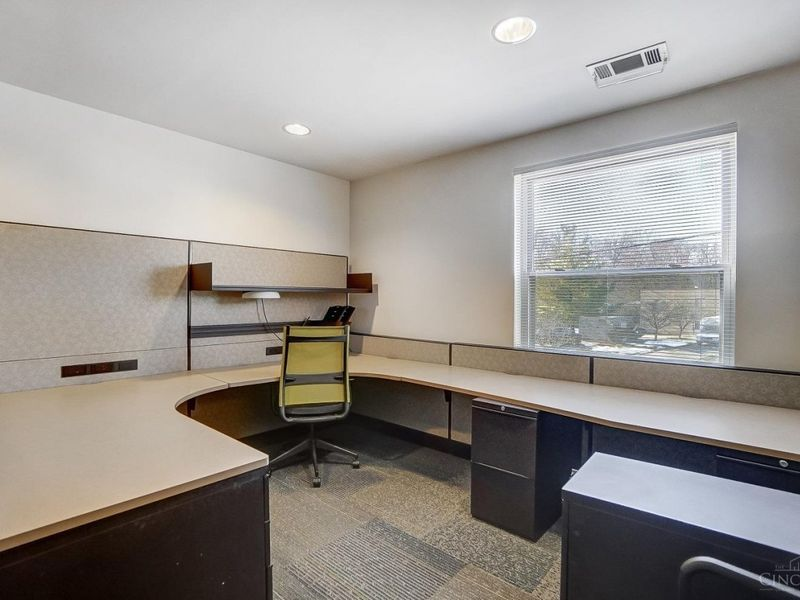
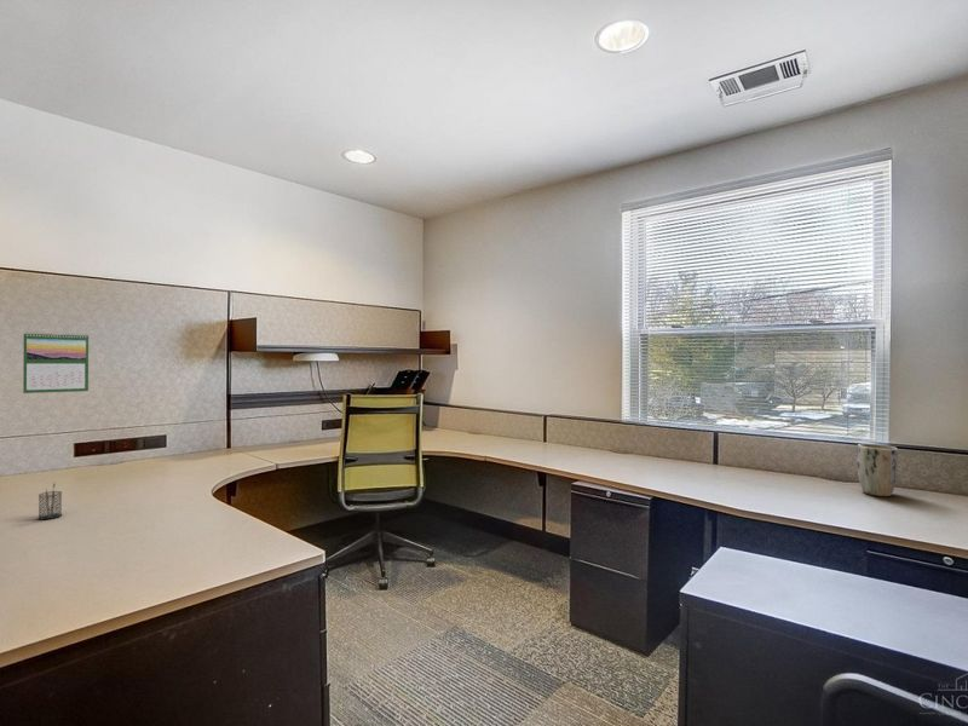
+ plant pot [855,443,899,497]
+ calendar [22,330,90,394]
+ pencil holder [38,482,63,520]
